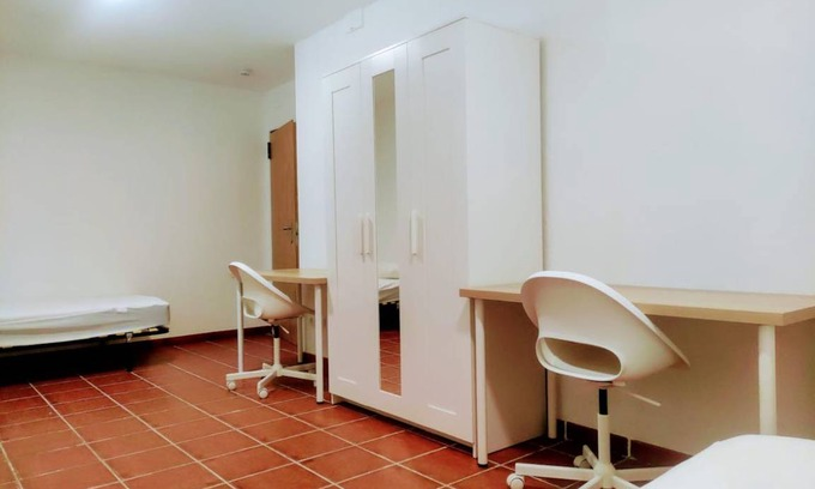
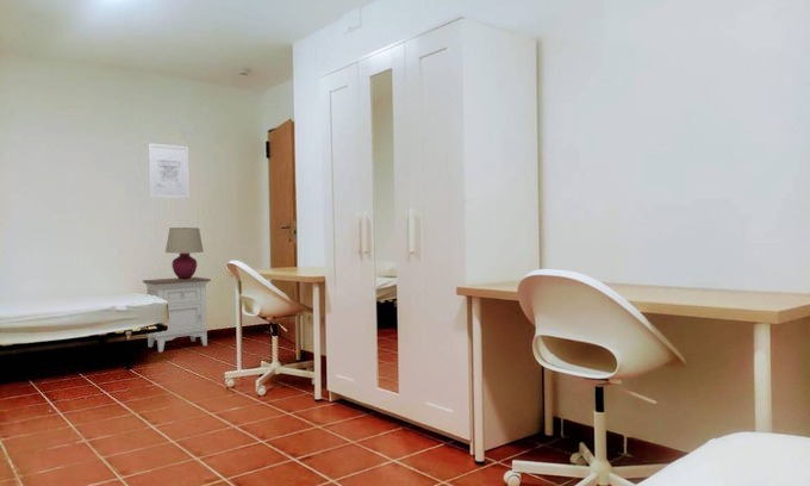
+ table lamp [164,226,205,280]
+ nightstand [142,276,212,354]
+ wall art [148,142,191,200]
